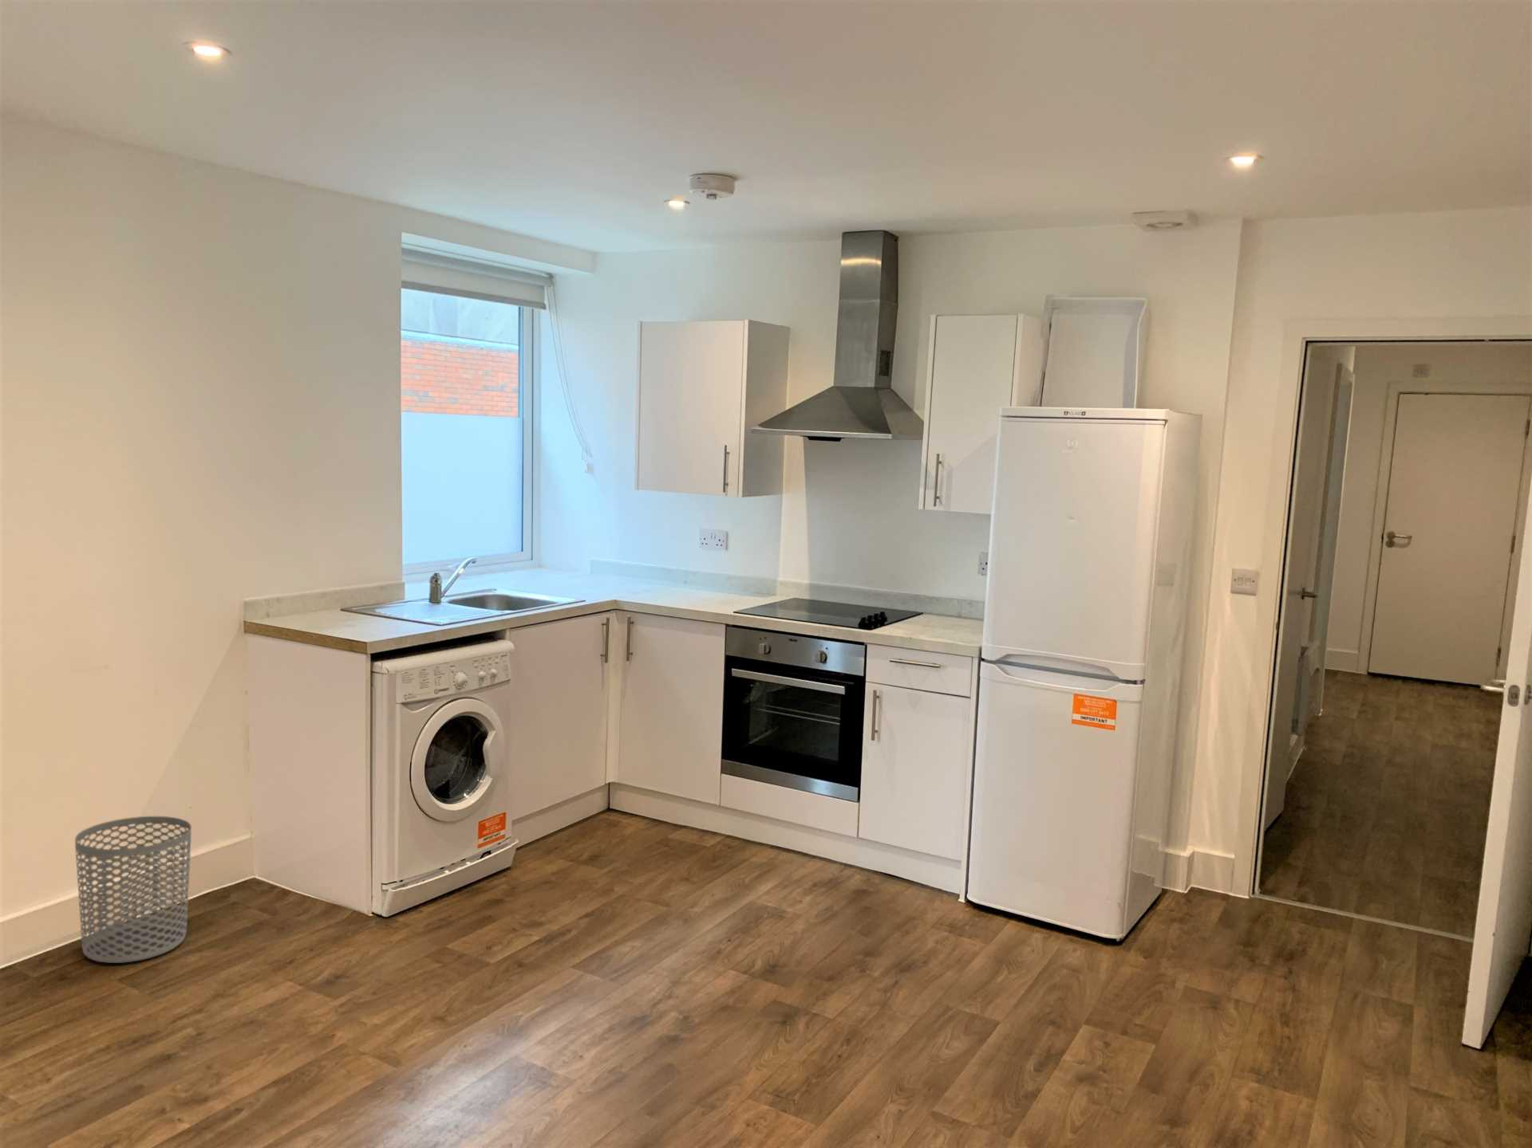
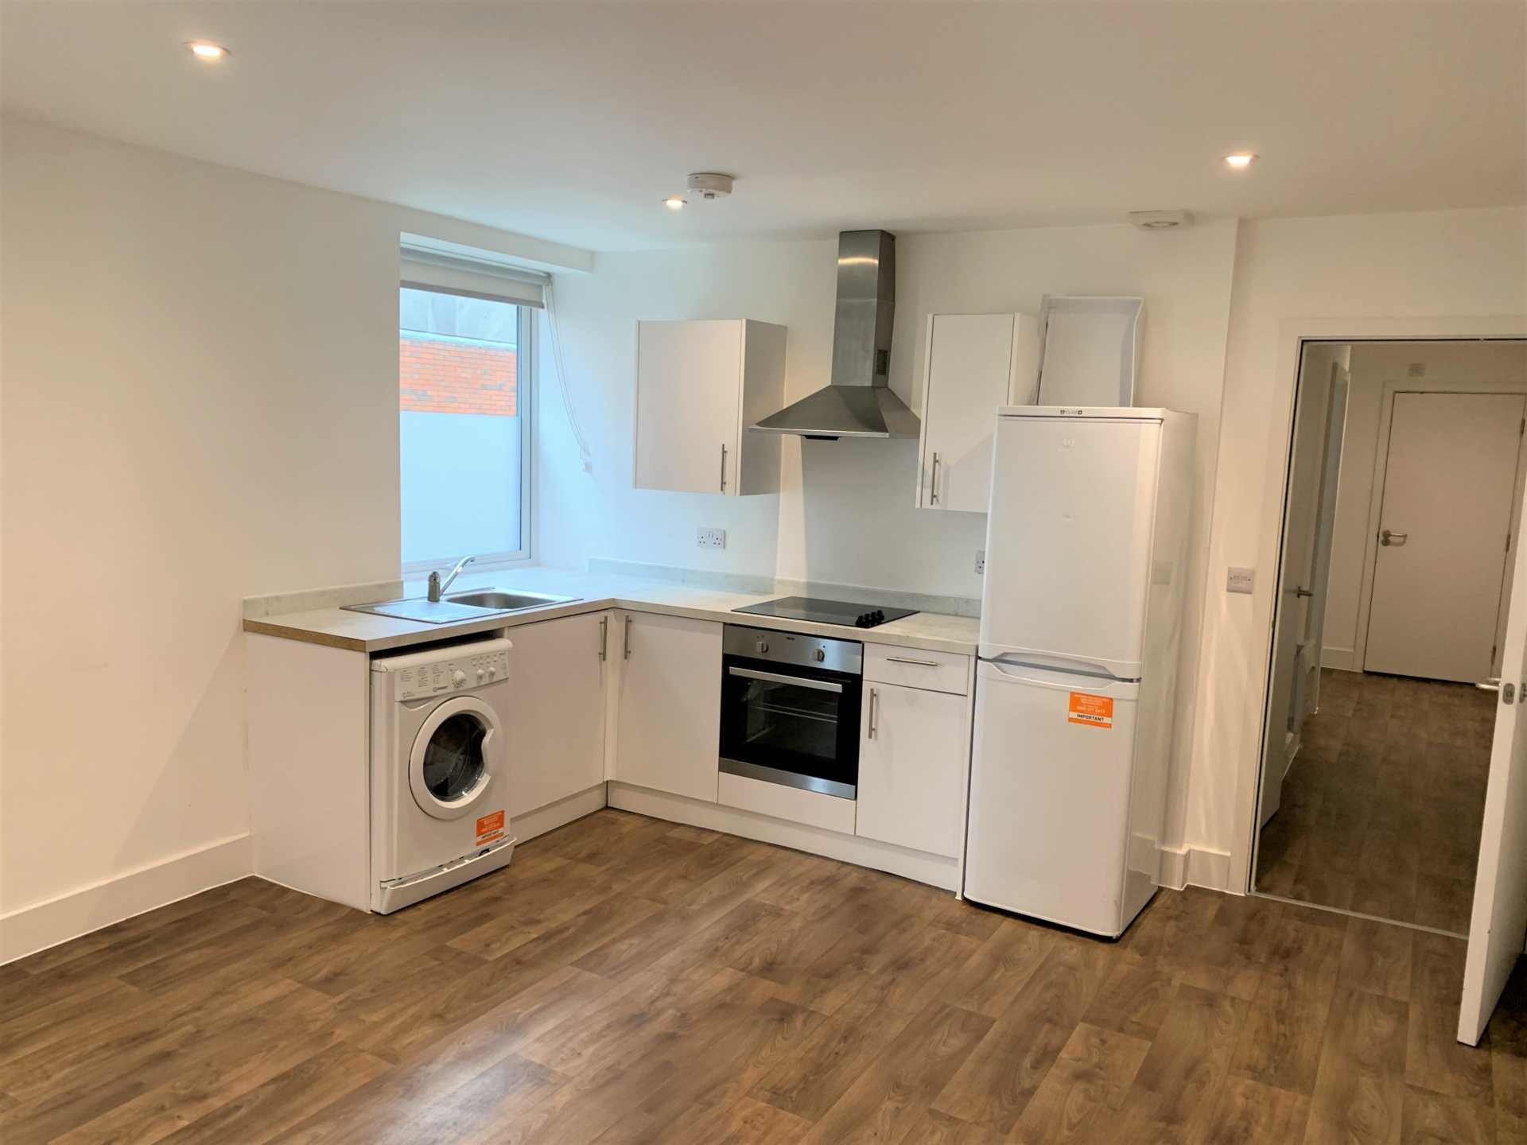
- waste bin [75,815,192,964]
